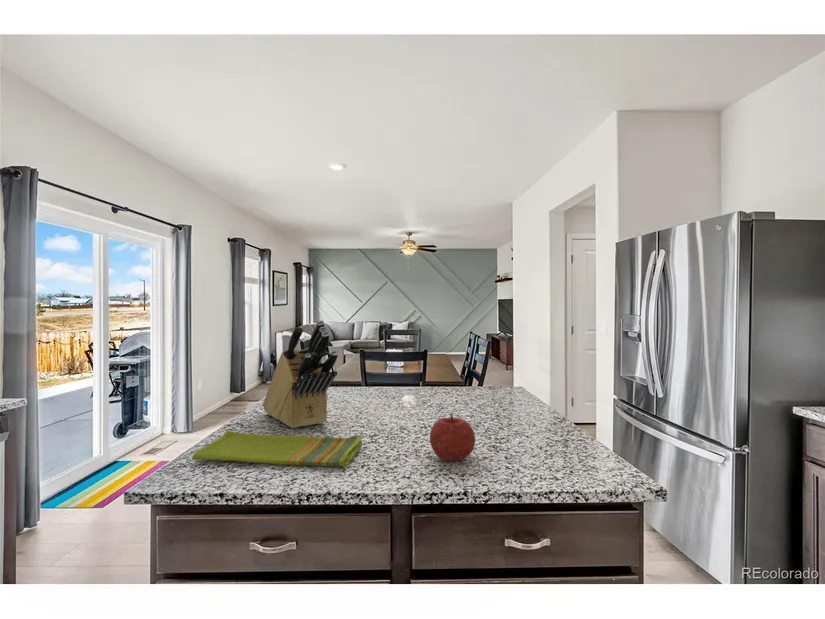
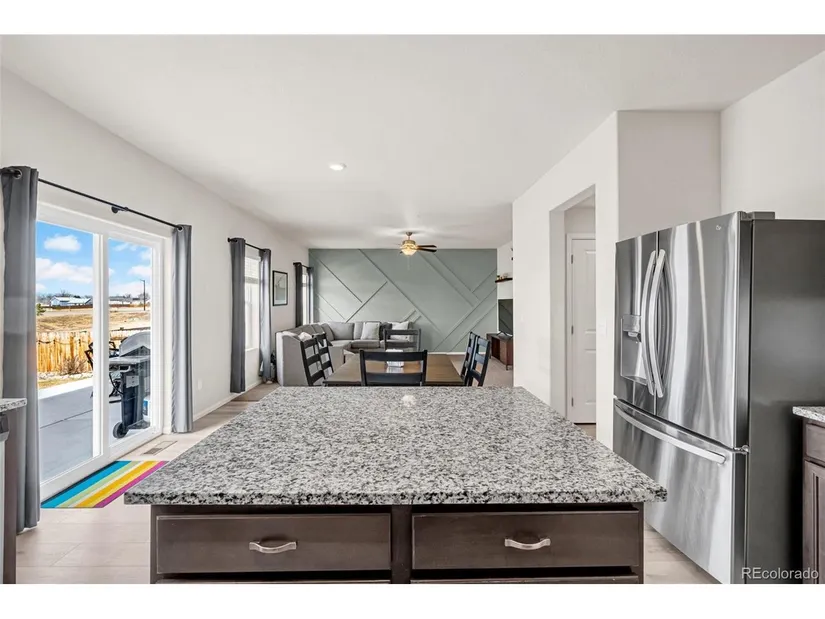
- fruit [429,413,476,462]
- knife block [262,319,338,429]
- dish towel [191,430,363,468]
